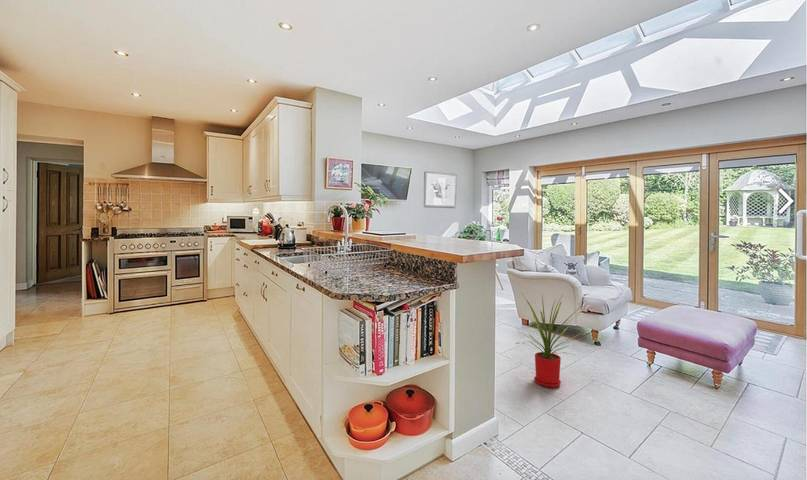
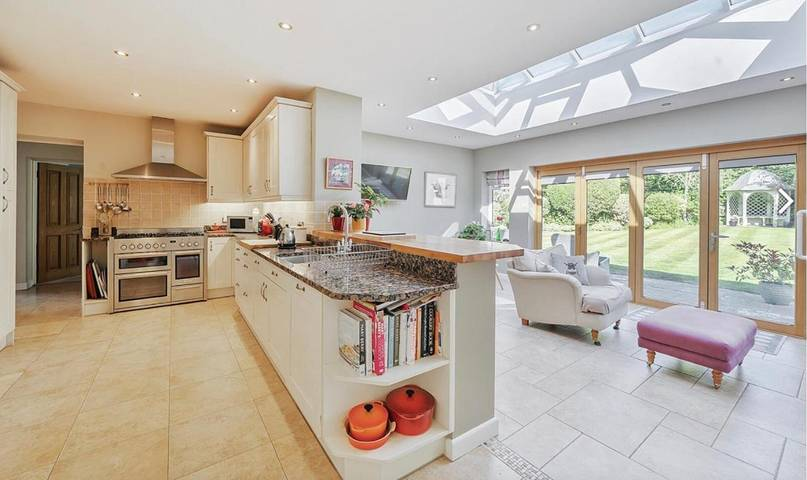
- house plant [514,293,583,388]
